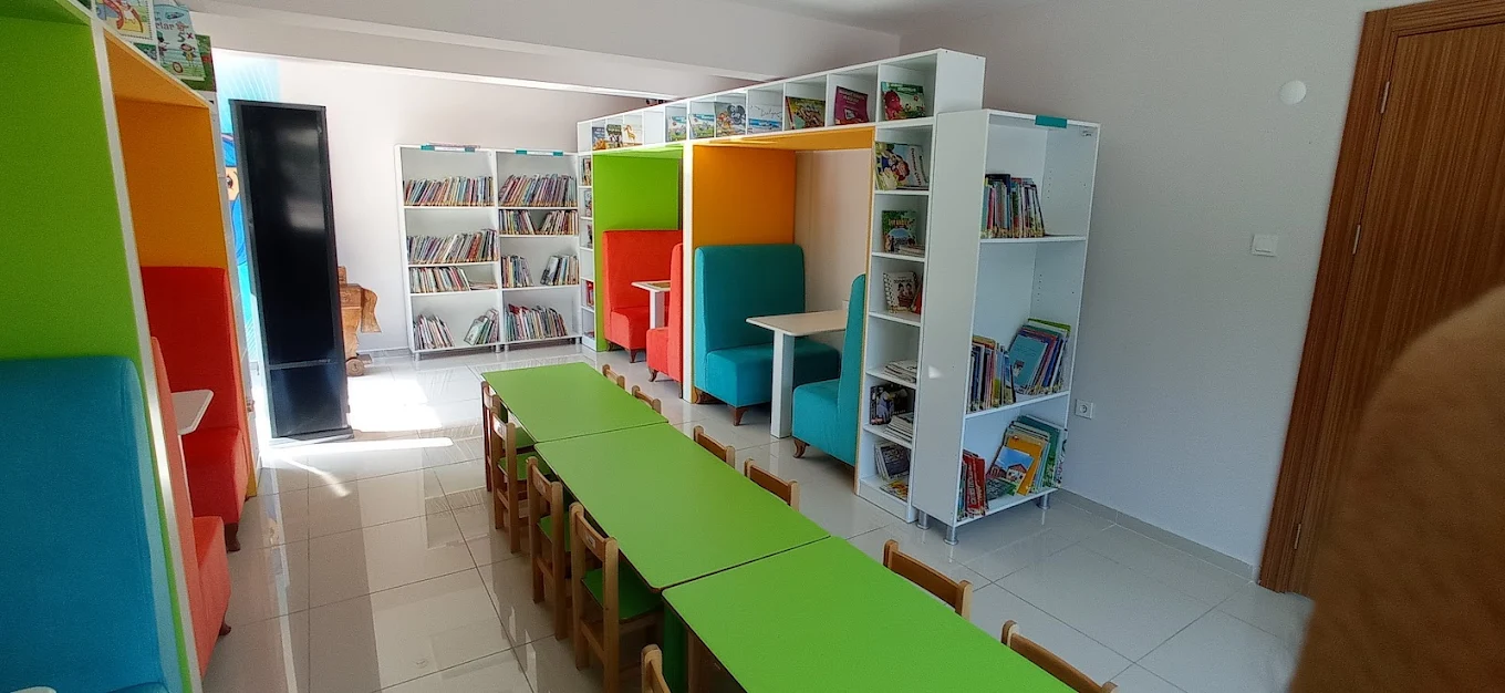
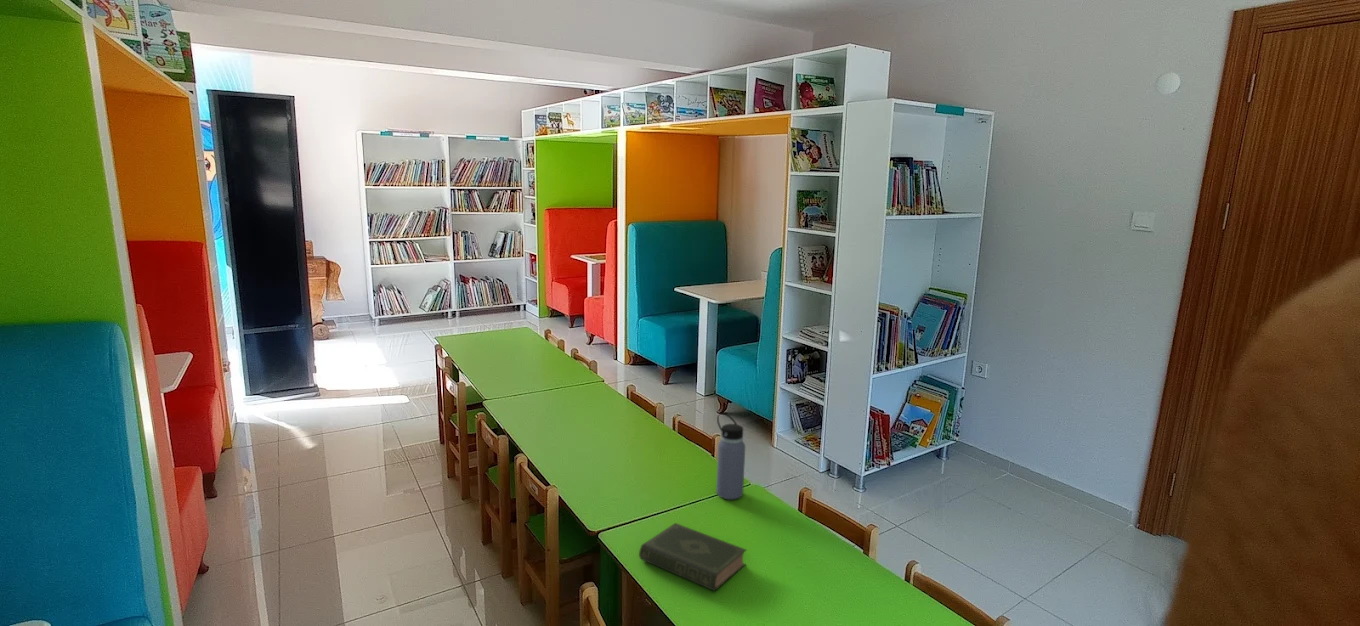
+ water bottle [715,412,746,501]
+ book [638,522,747,592]
